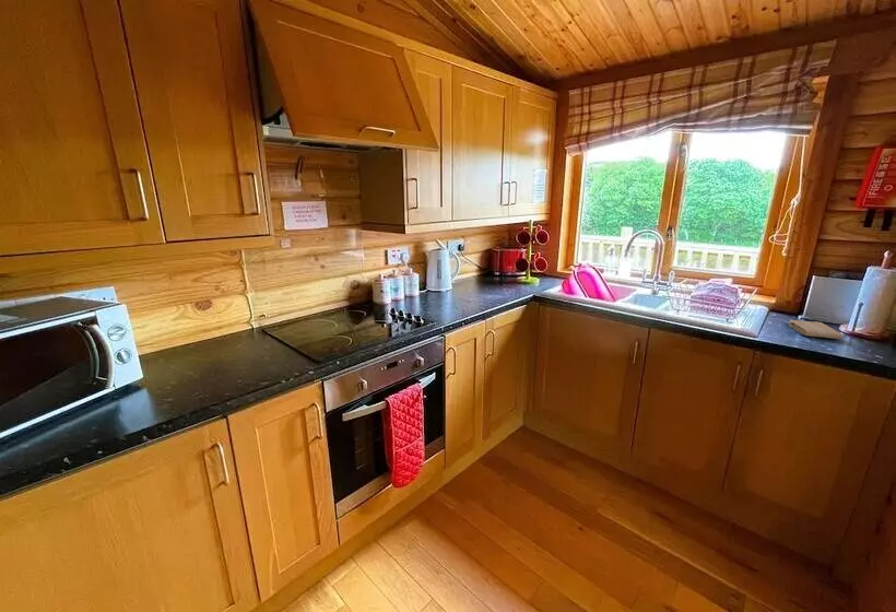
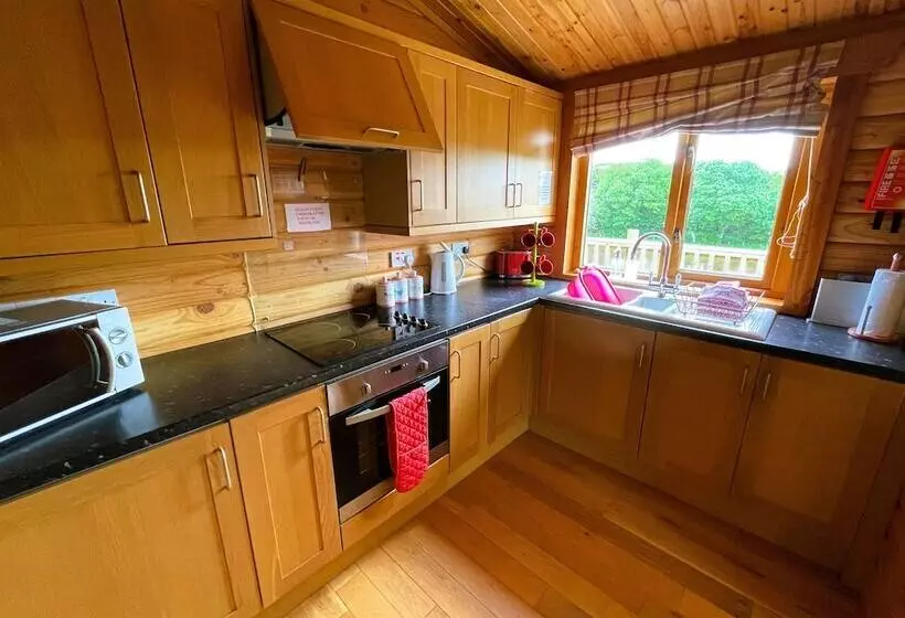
- washcloth [787,319,844,340]
